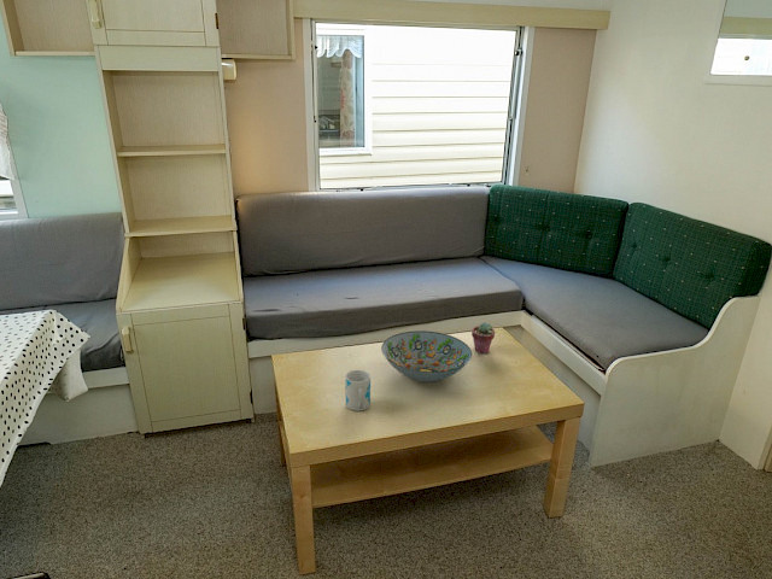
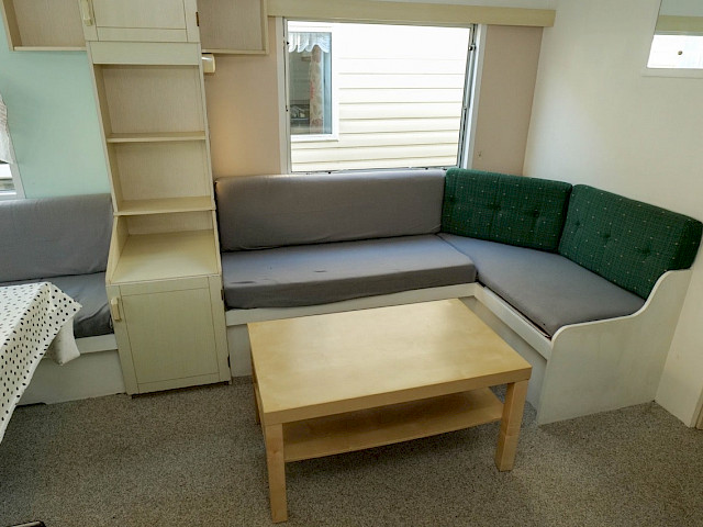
- potted succulent [470,321,496,355]
- mug [344,369,372,413]
- decorative bowl [380,329,473,382]
